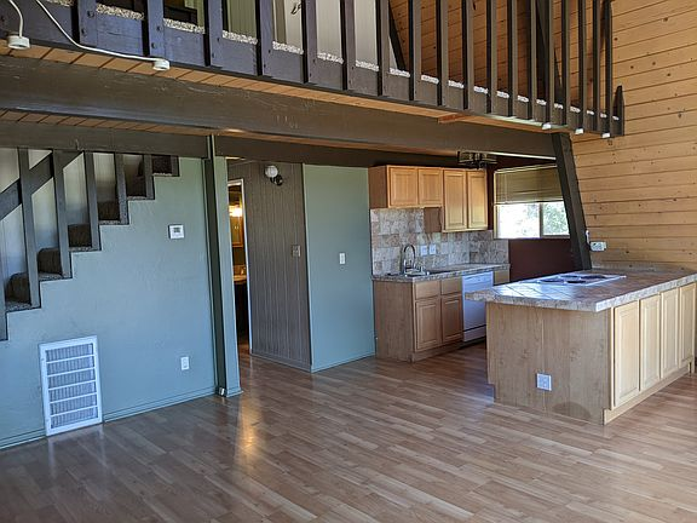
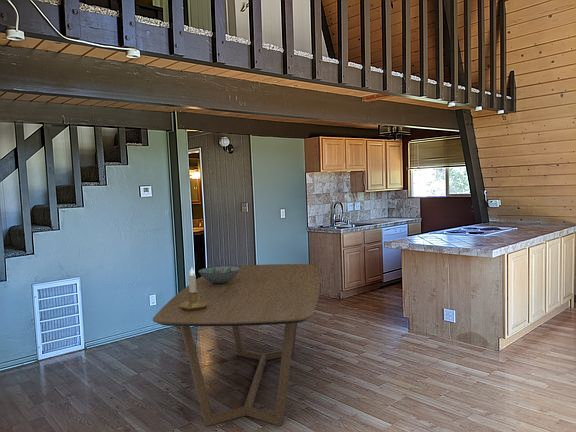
+ candlestick [178,267,209,311]
+ decorative bowl [197,265,241,284]
+ dining table [152,263,321,427]
